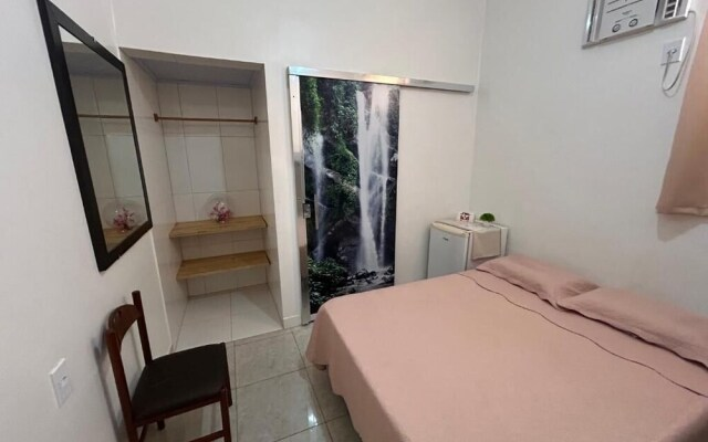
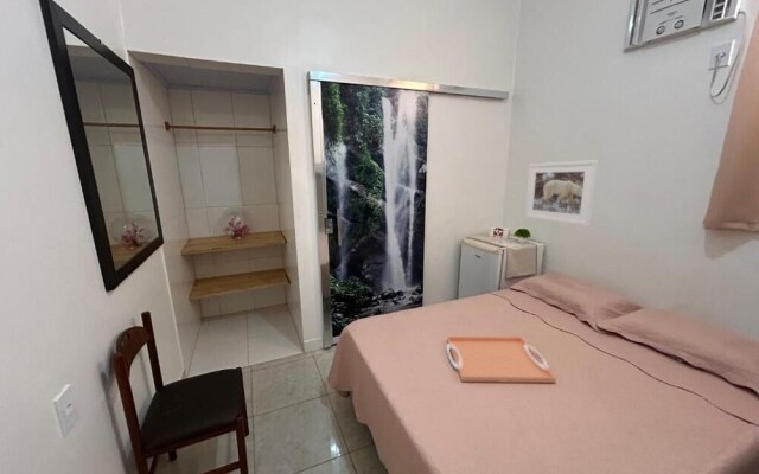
+ serving tray [446,335,557,384]
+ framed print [524,159,599,228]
